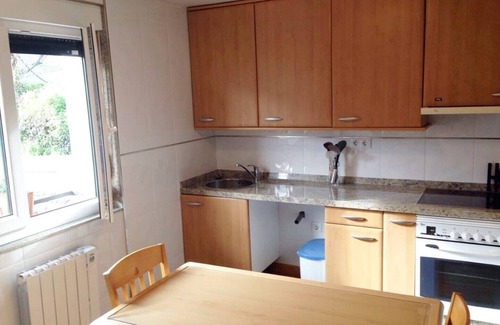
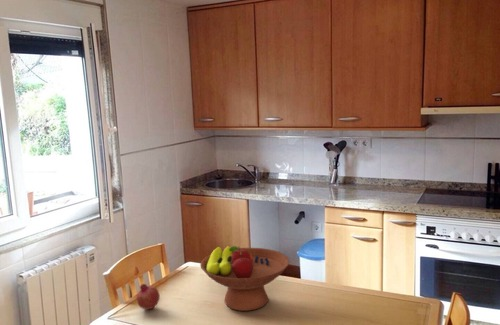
+ fruit bowl [199,245,290,312]
+ fruit [136,283,161,310]
